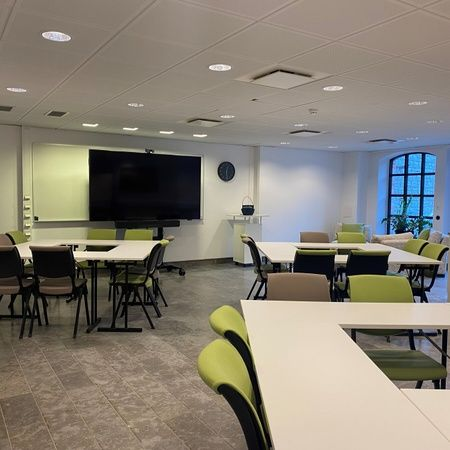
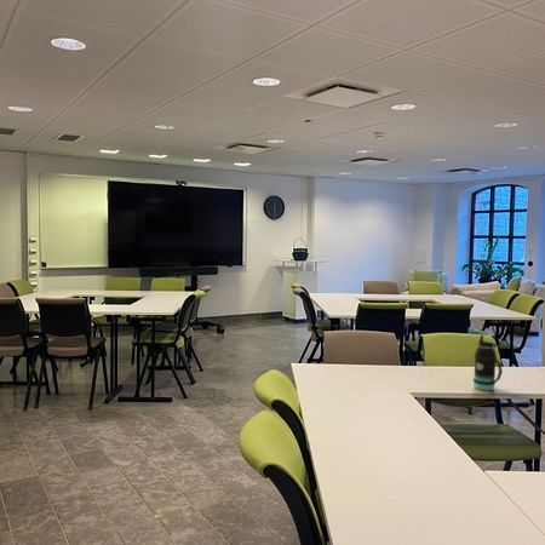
+ bottle [472,334,504,392]
